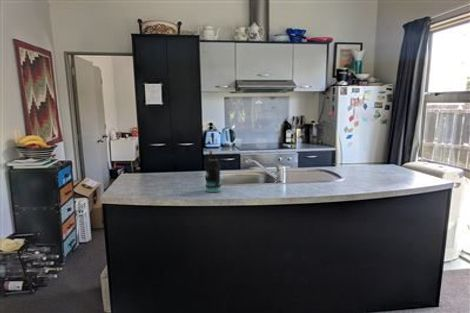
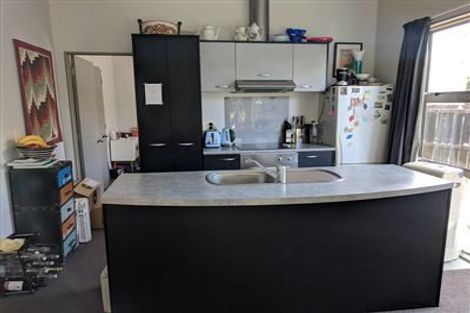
- bottle [204,150,222,193]
